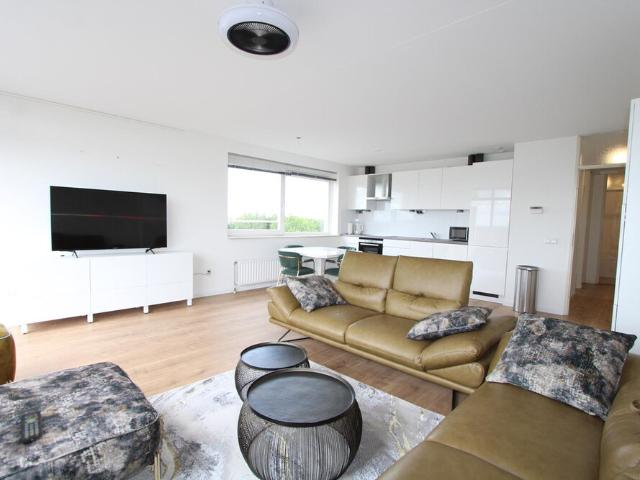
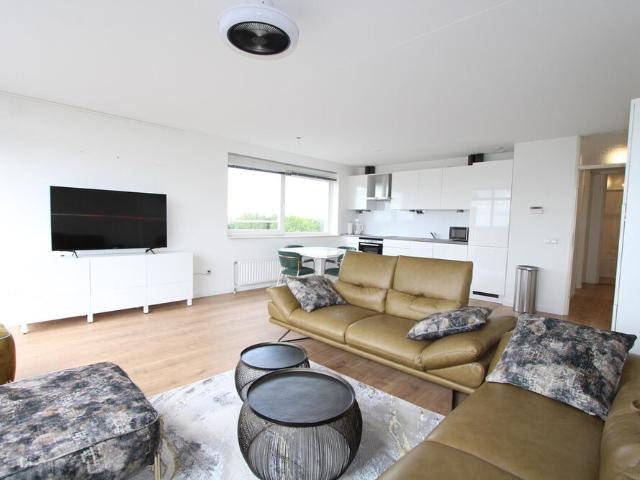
- remote control [20,409,44,444]
